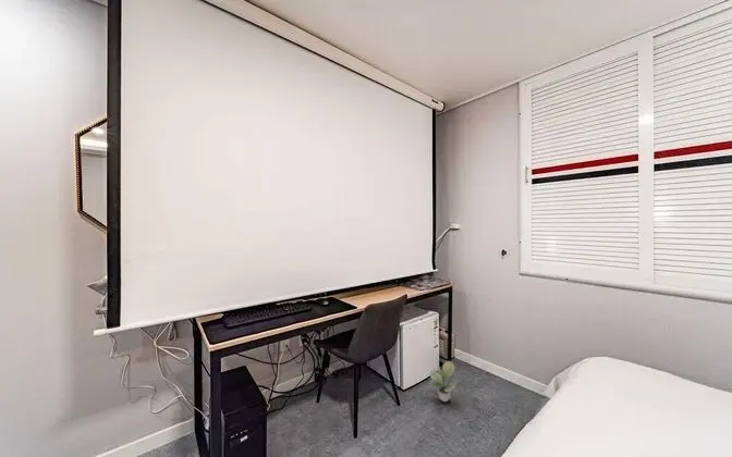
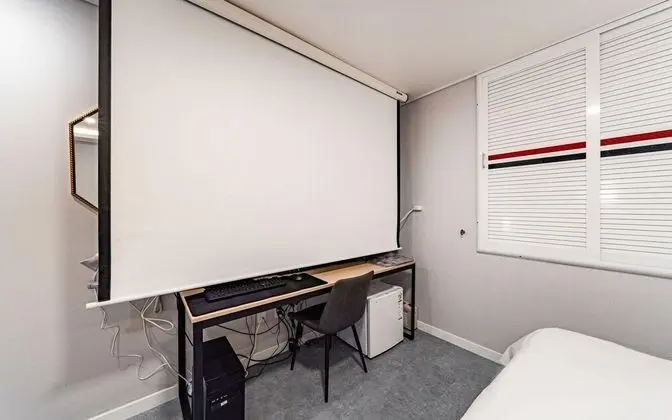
- potted plant [429,360,459,403]
